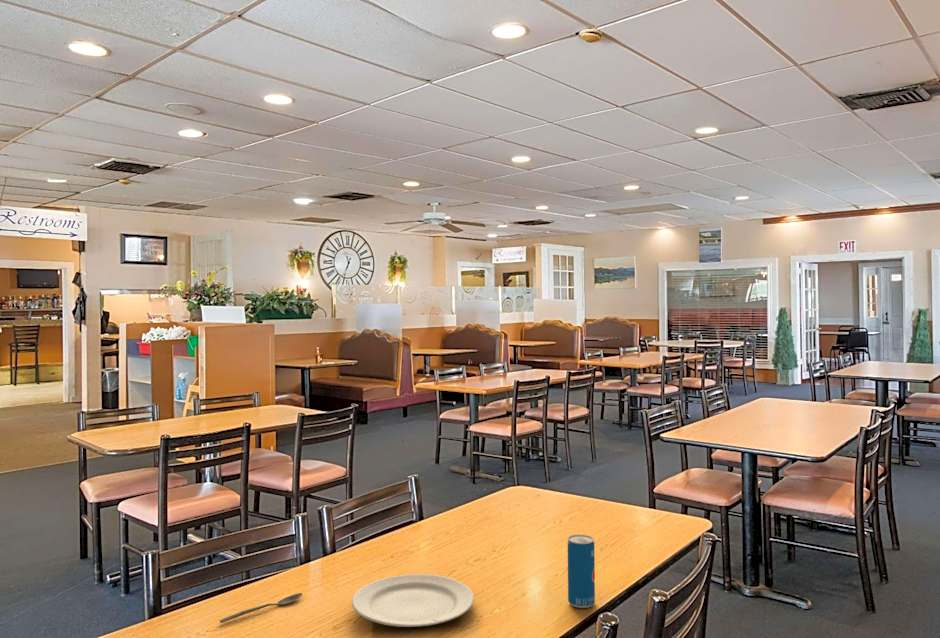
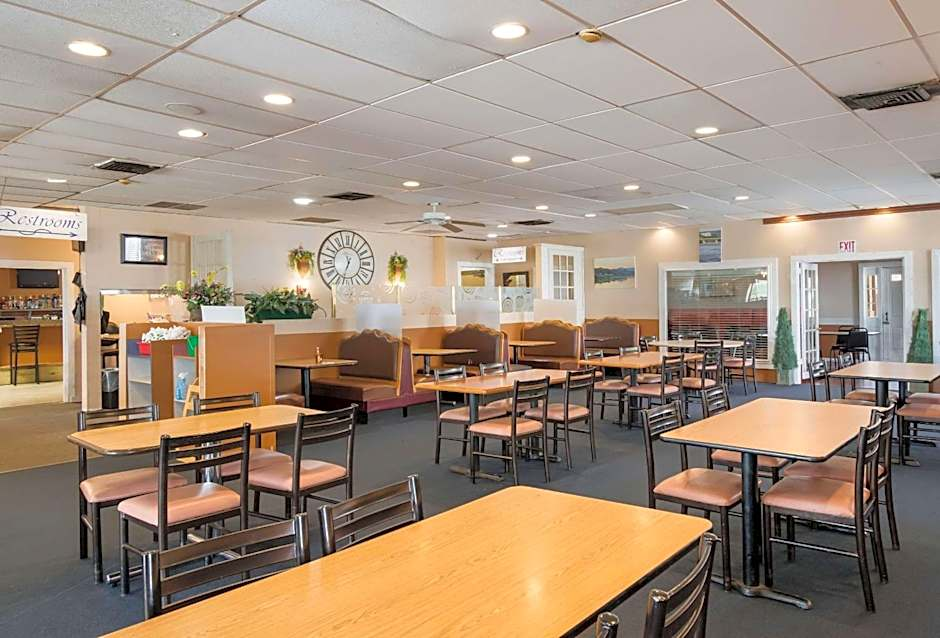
- spoon [219,592,303,624]
- chinaware [351,573,475,628]
- beverage can [567,534,596,609]
